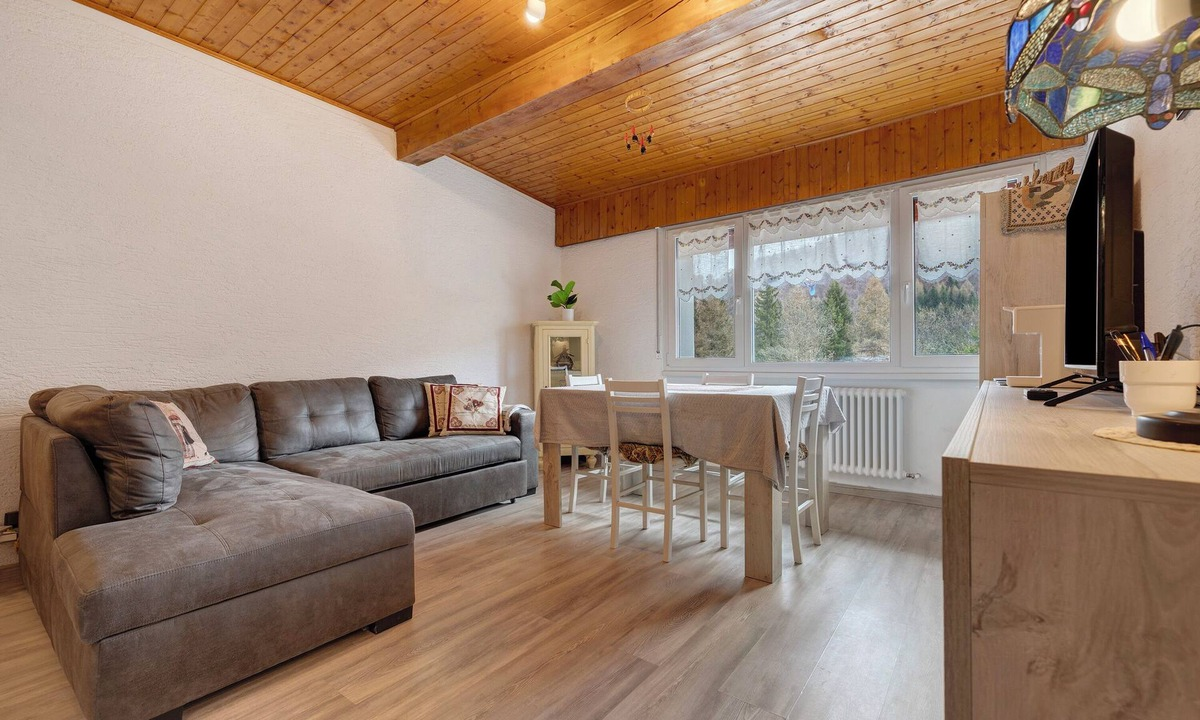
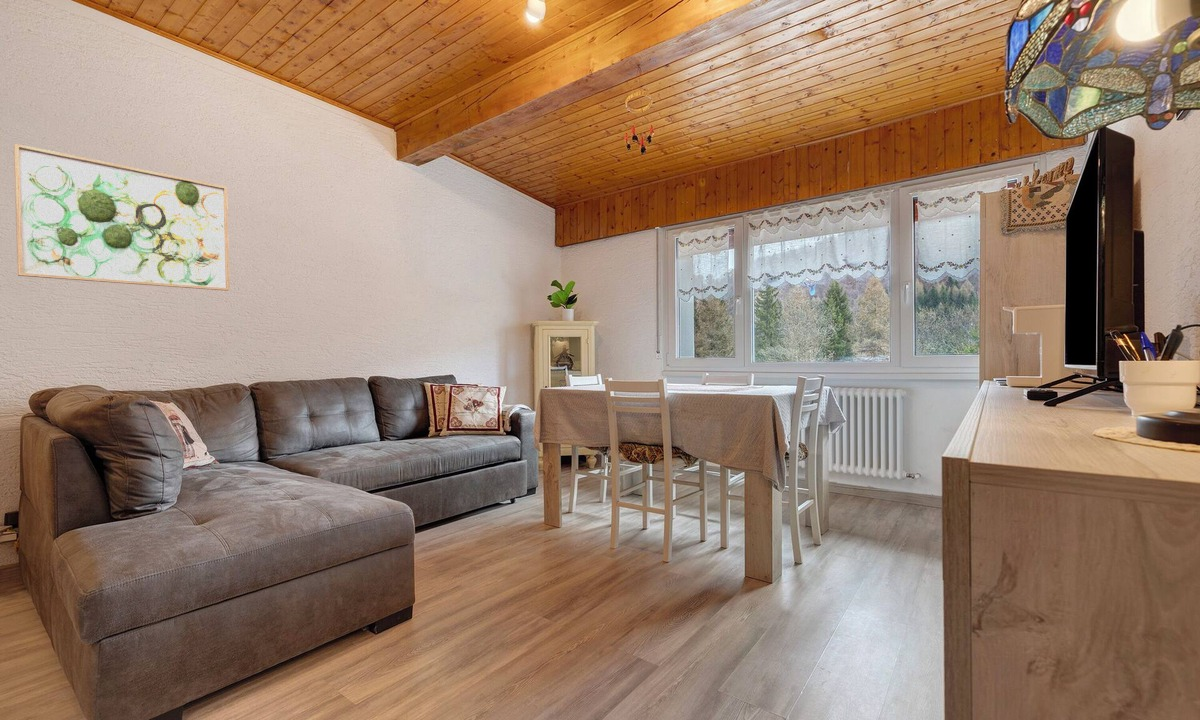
+ wall art [13,143,231,292]
